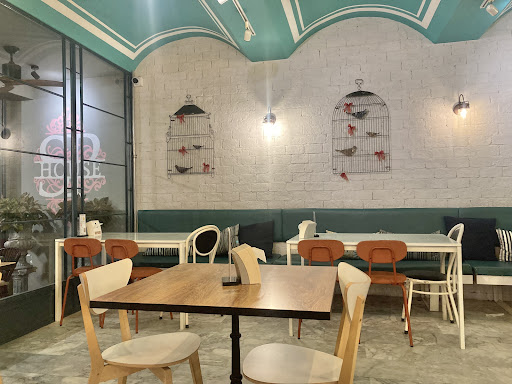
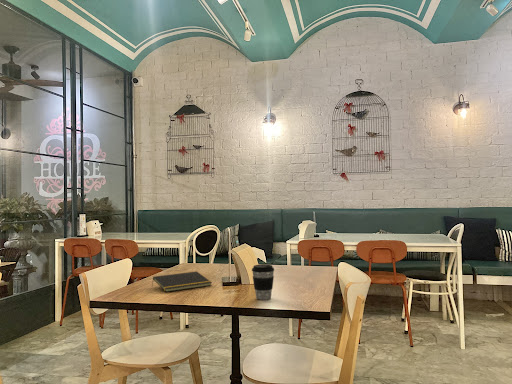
+ notepad [151,270,213,293]
+ coffee cup [251,264,275,301]
